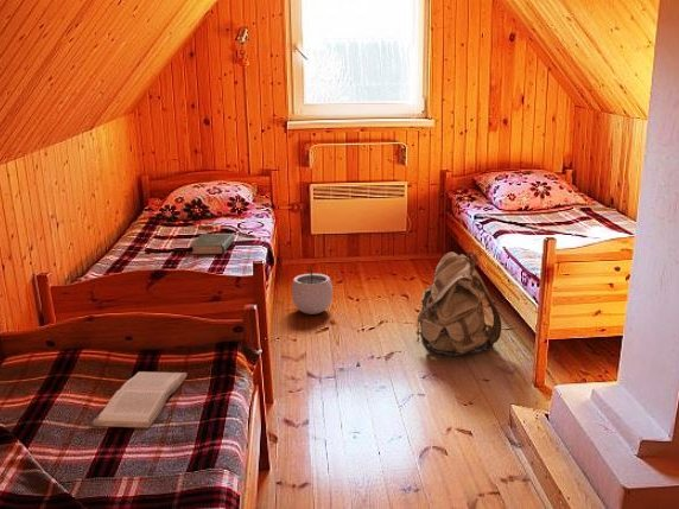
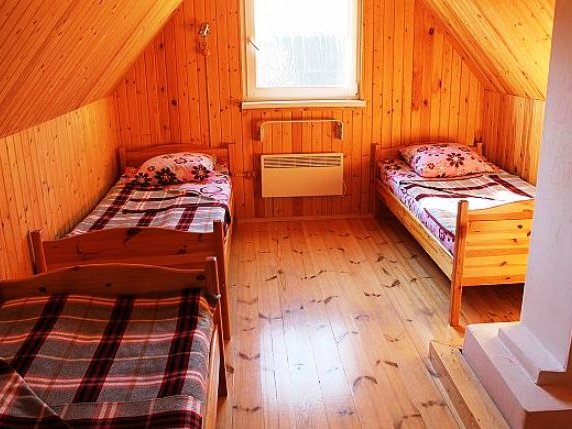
- book [91,370,189,428]
- backpack [415,252,502,357]
- plant pot [291,262,334,316]
- book [189,233,235,255]
